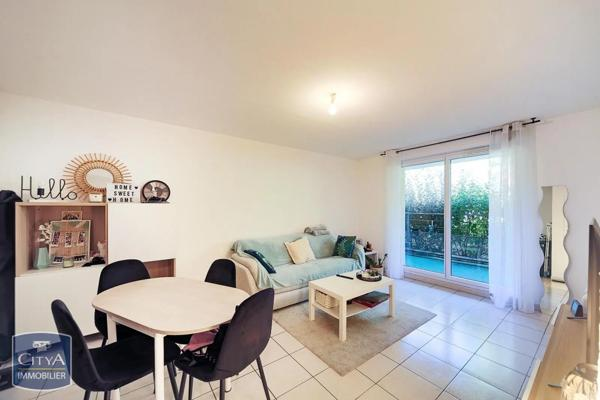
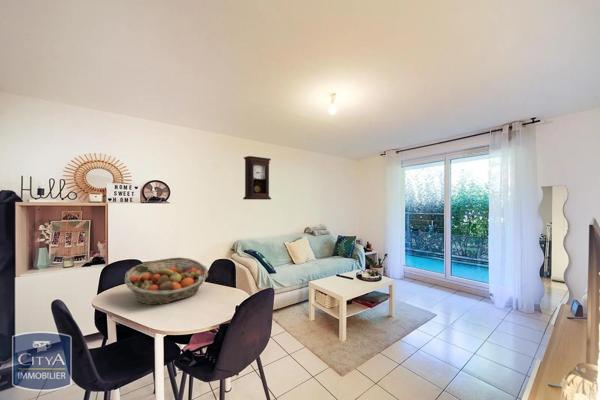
+ fruit basket [124,256,209,306]
+ pendulum clock [242,155,272,201]
